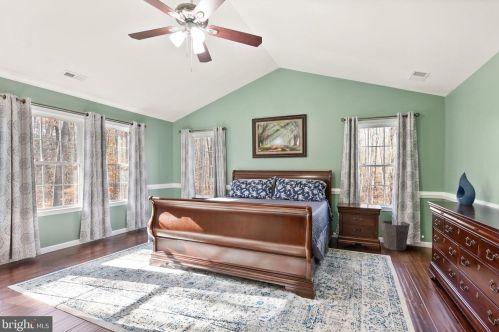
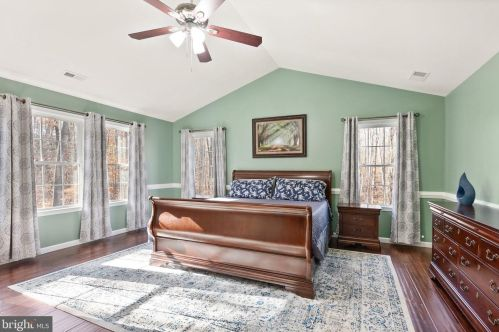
- waste bin [379,219,411,251]
